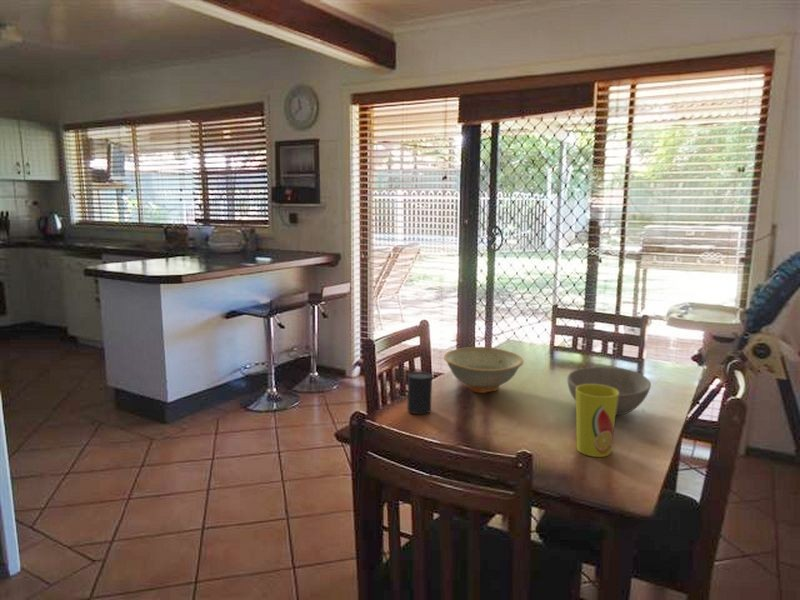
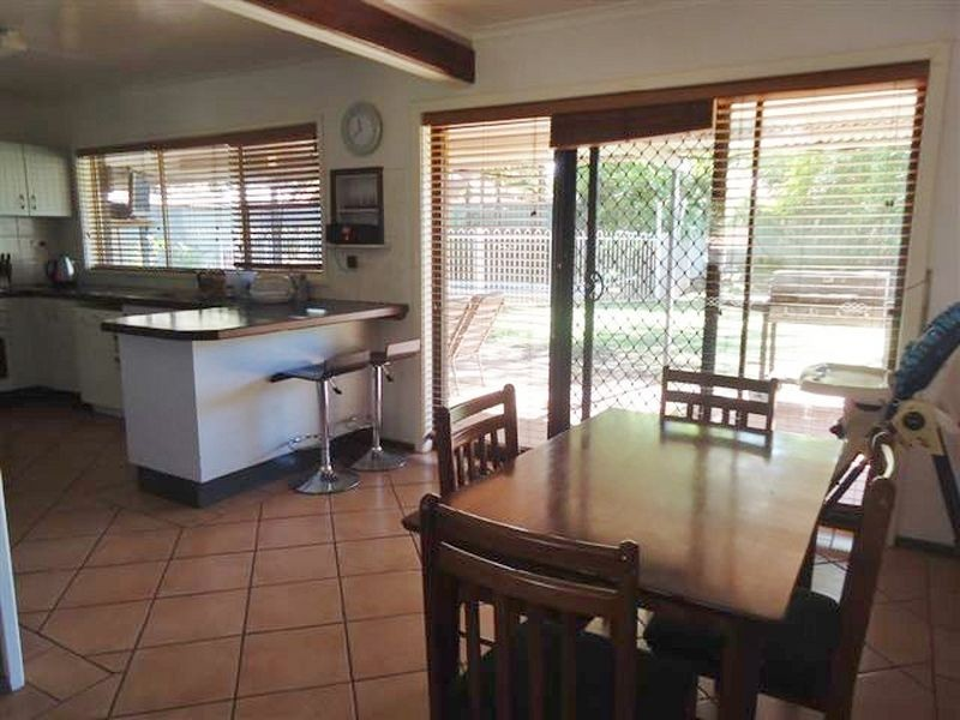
- dish [443,346,524,394]
- bowl [566,366,652,416]
- cup [575,384,619,458]
- cup [406,371,433,415]
